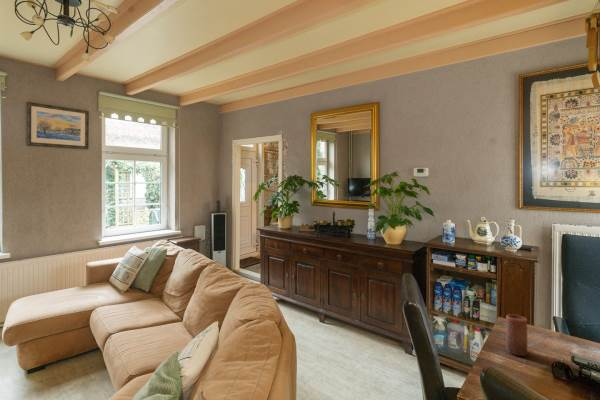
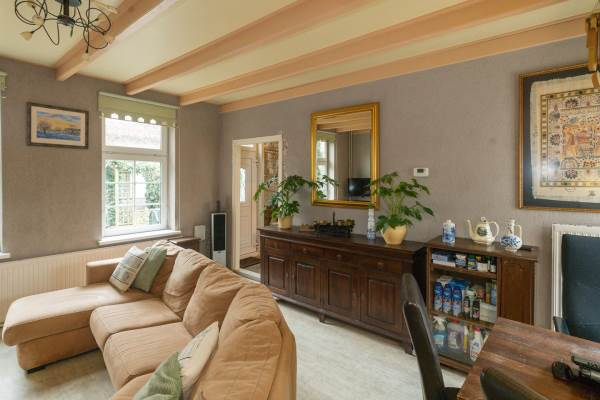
- candle [505,313,528,357]
